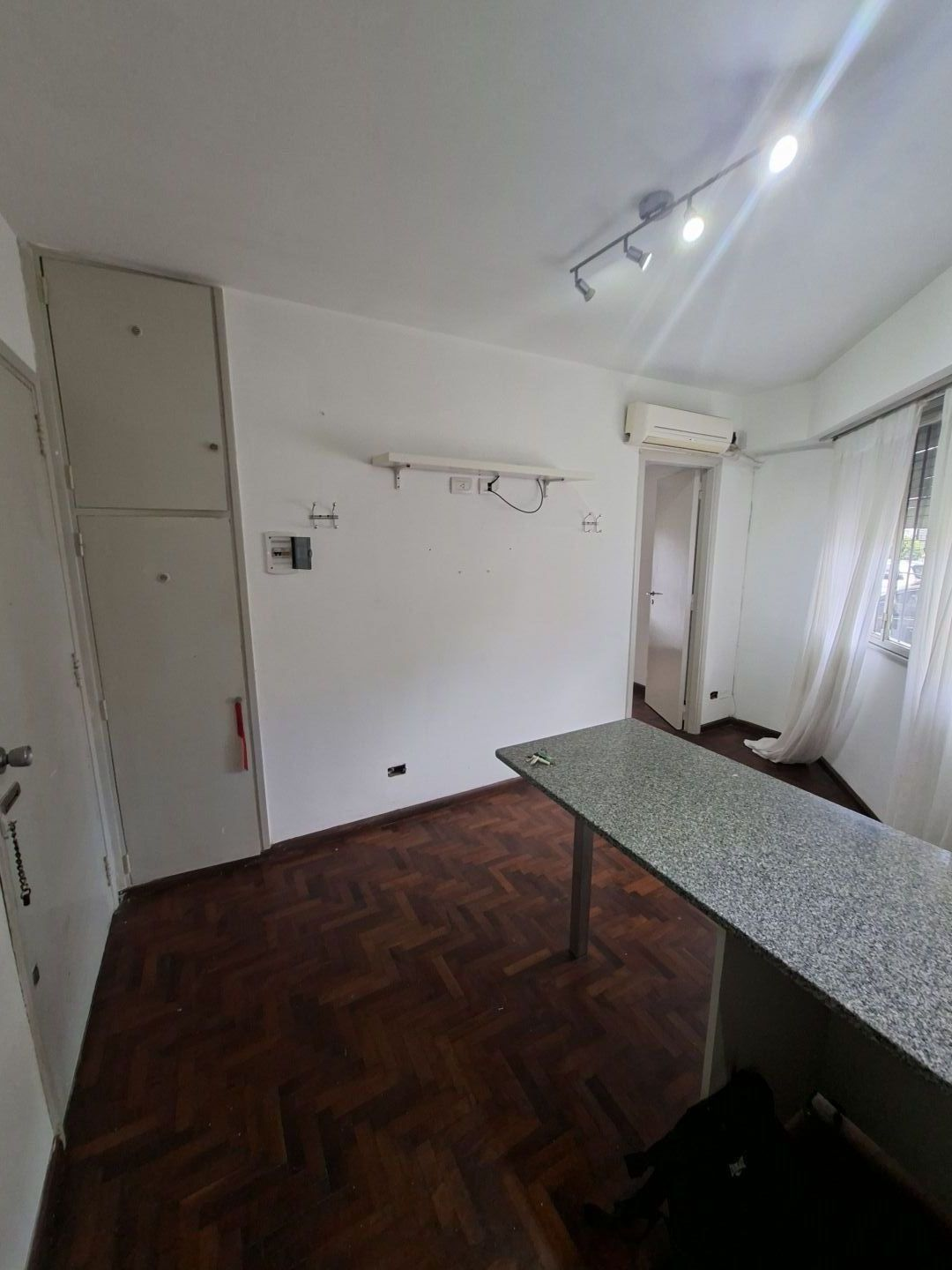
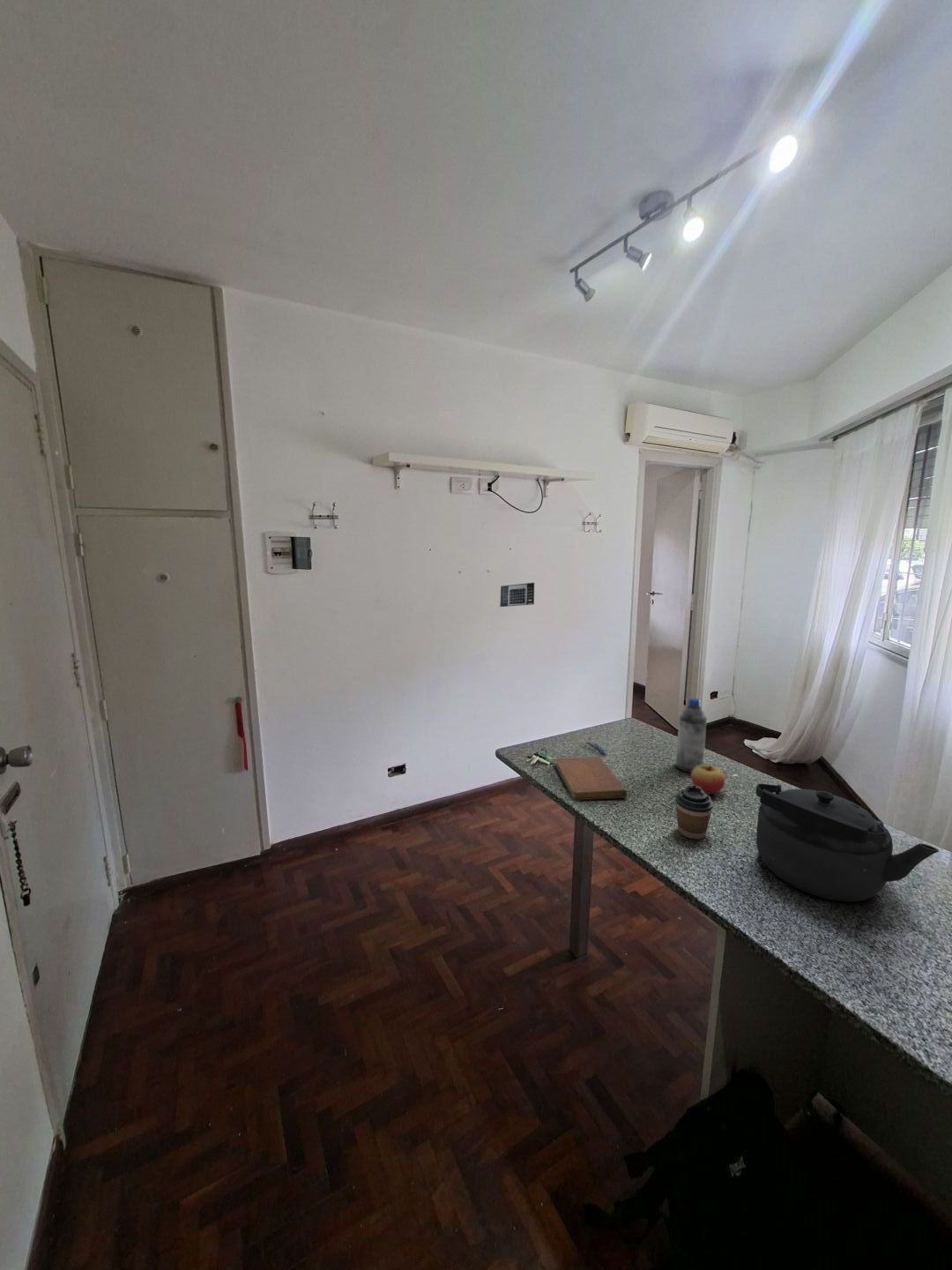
+ pen [587,736,607,756]
+ notebook [554,756,628,801]
+ fruit [690,758,726,795]
+ coffee cup [675,785,714,840]
+ calendar [499,582,535,608]
+ water bottle [675,697,708,773]
+ kettle [755,783,940,903]
